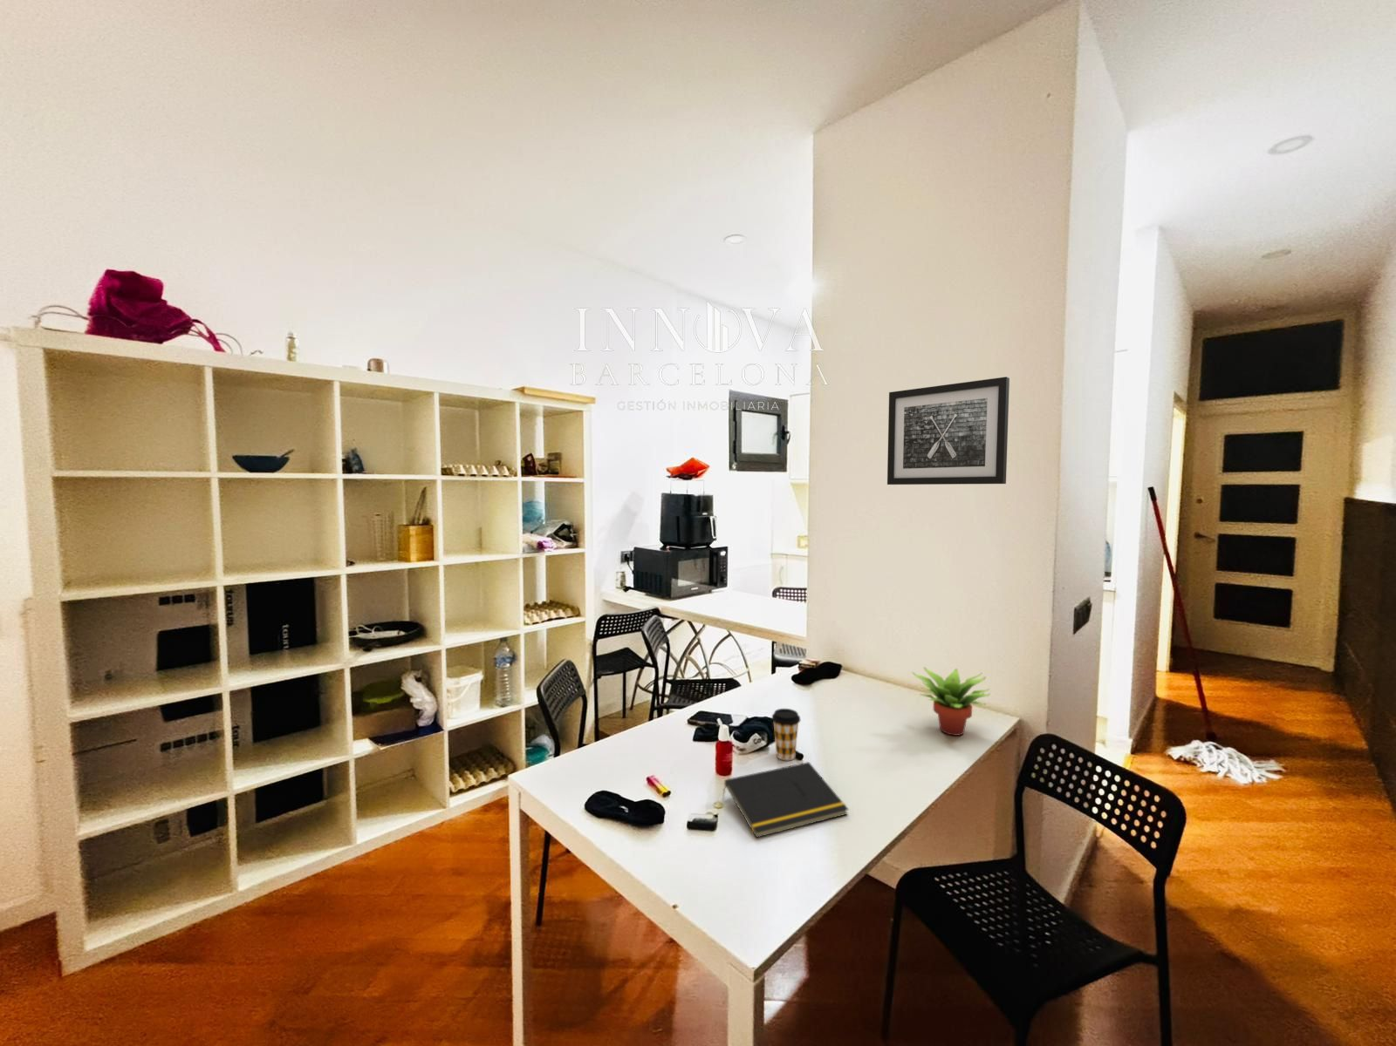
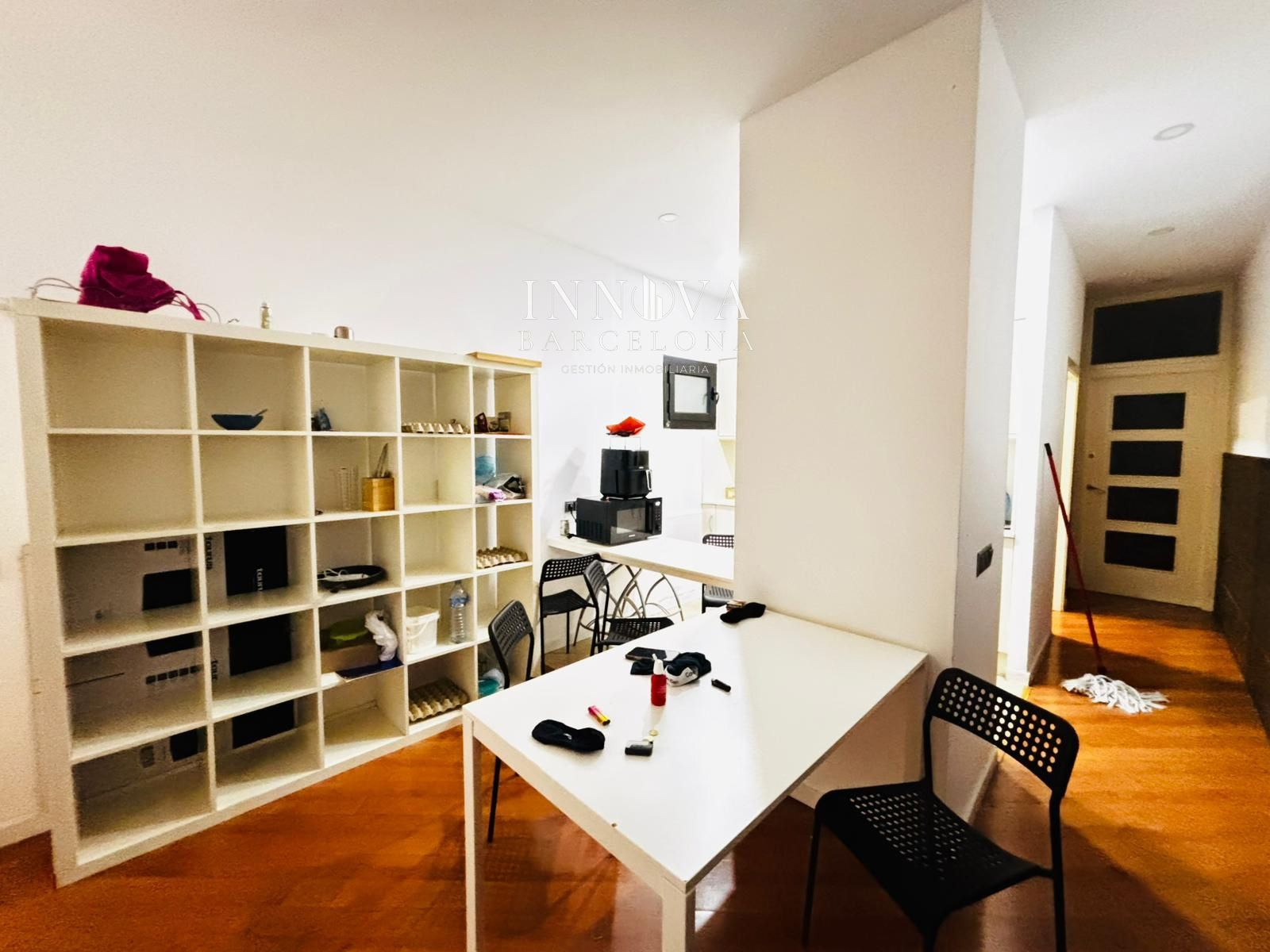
- notepad [721,761,850,838]
- coffee cup [772,708,801,761]
- wall art [886,376,1010,486]
- succulent plant [911,666,991,736]
